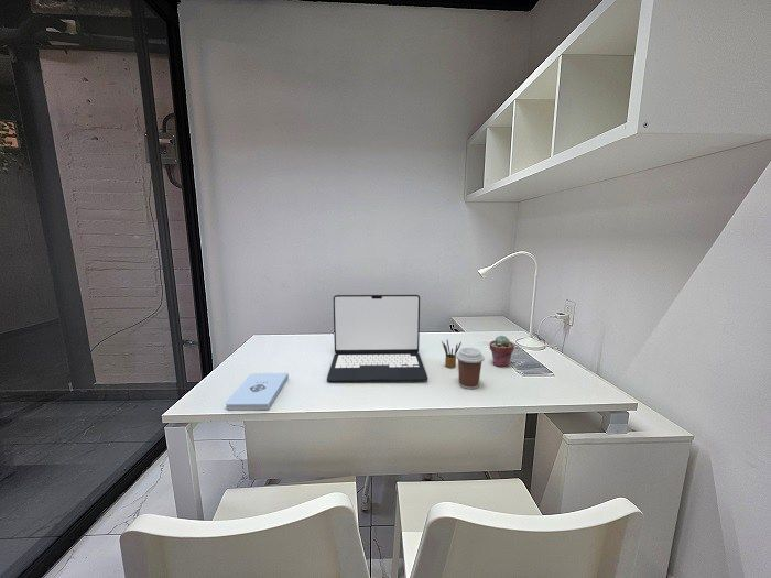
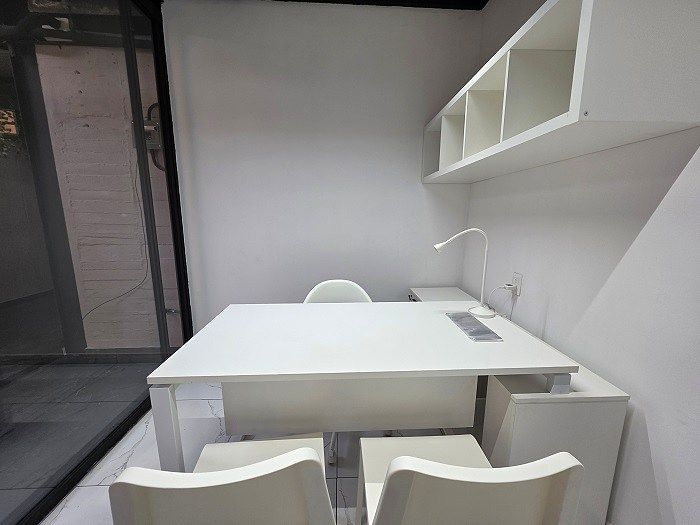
- laptop [326,294,428,383]
- pencil box [441,339,463,369]
- potted succulent [488,335,515,368]
- notepad [225,372,290,411]
- coffee cup [456,347,486,390]
